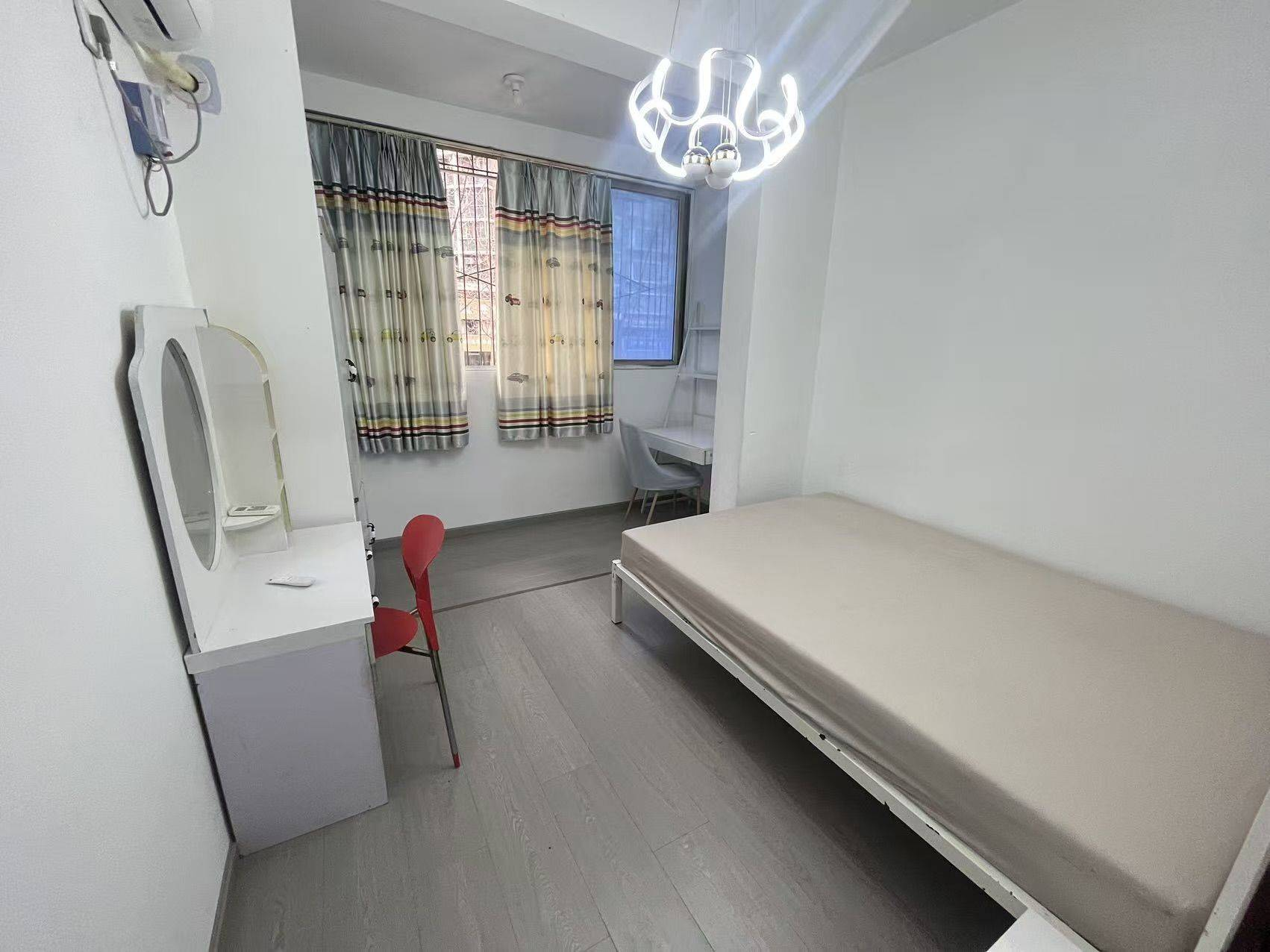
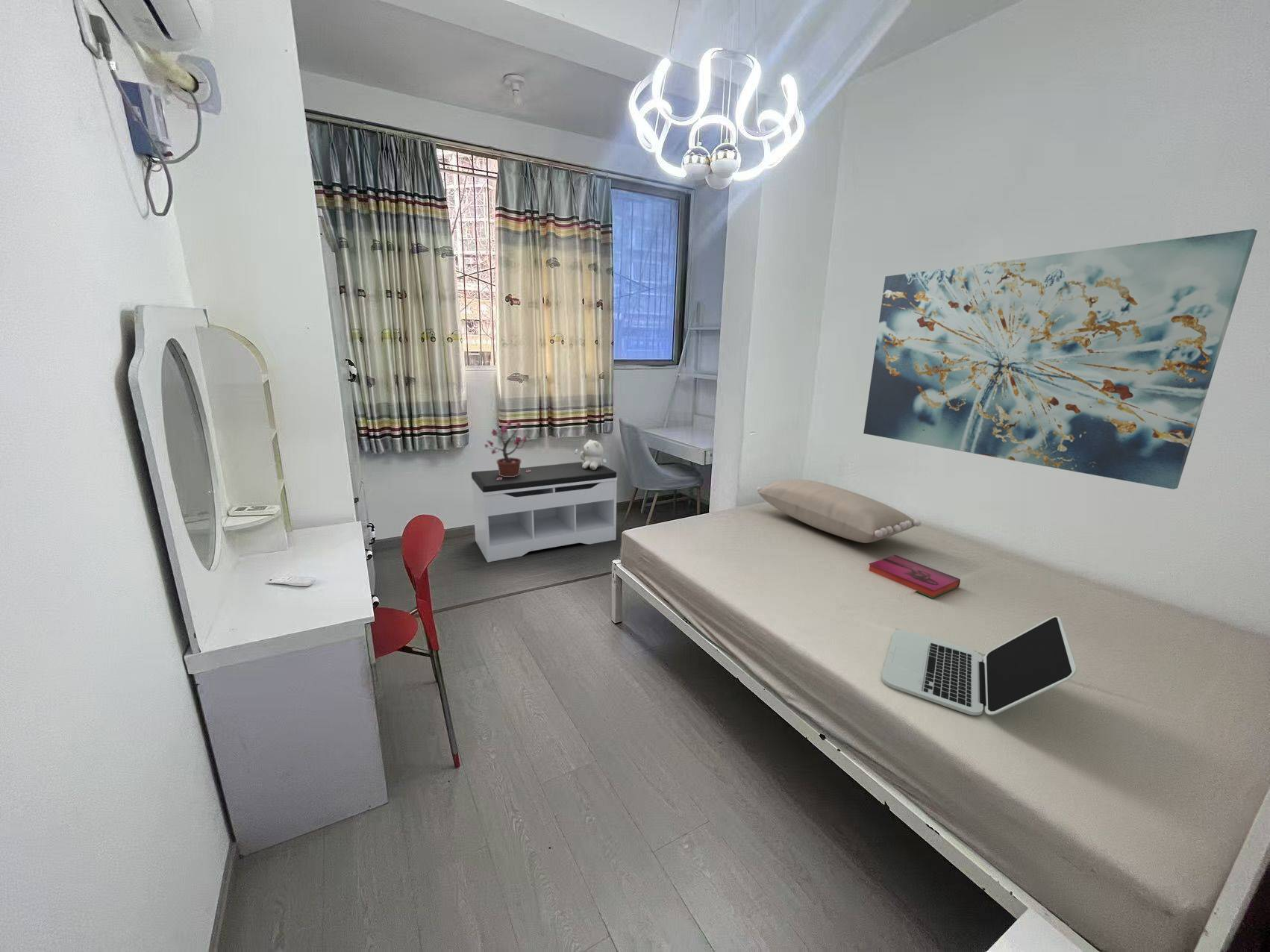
+ pillow [756,478,922,544]
+ bench [470,461,618,563]
+ wall art [863,228,1258,490]
+ laptop [880,616,1078,716]
+ teddy bear [574,439,607,470]
+ potted plant [484,419,531,480]
+ hardback book [869,554,961,599]
